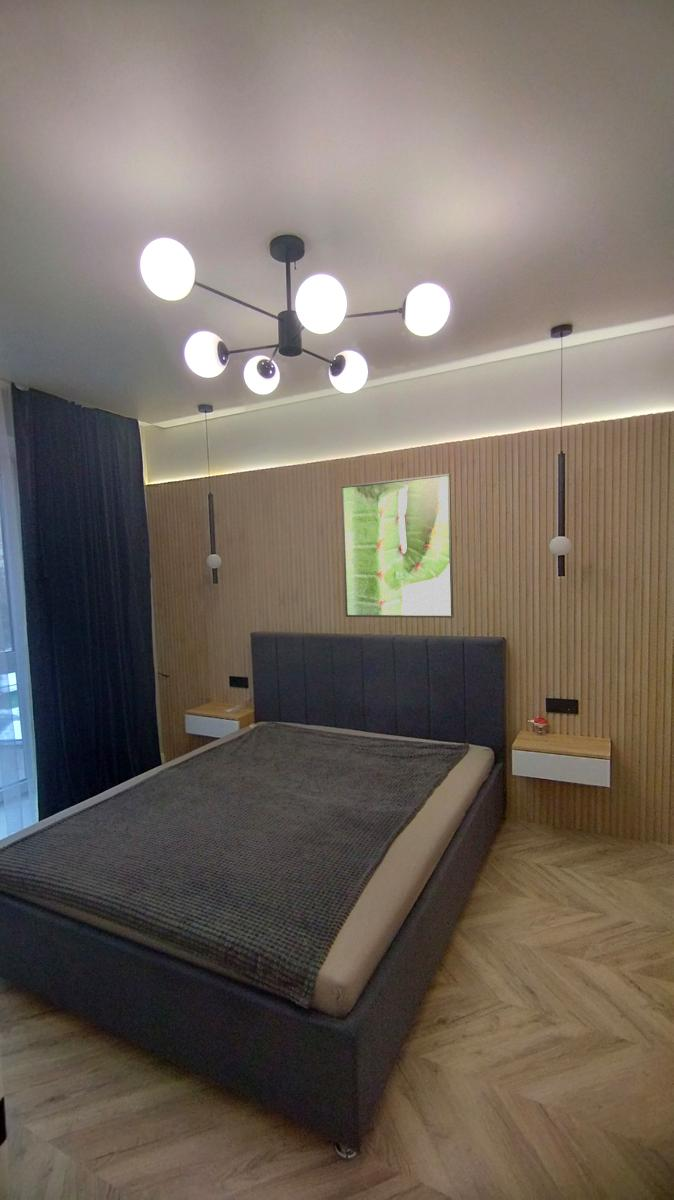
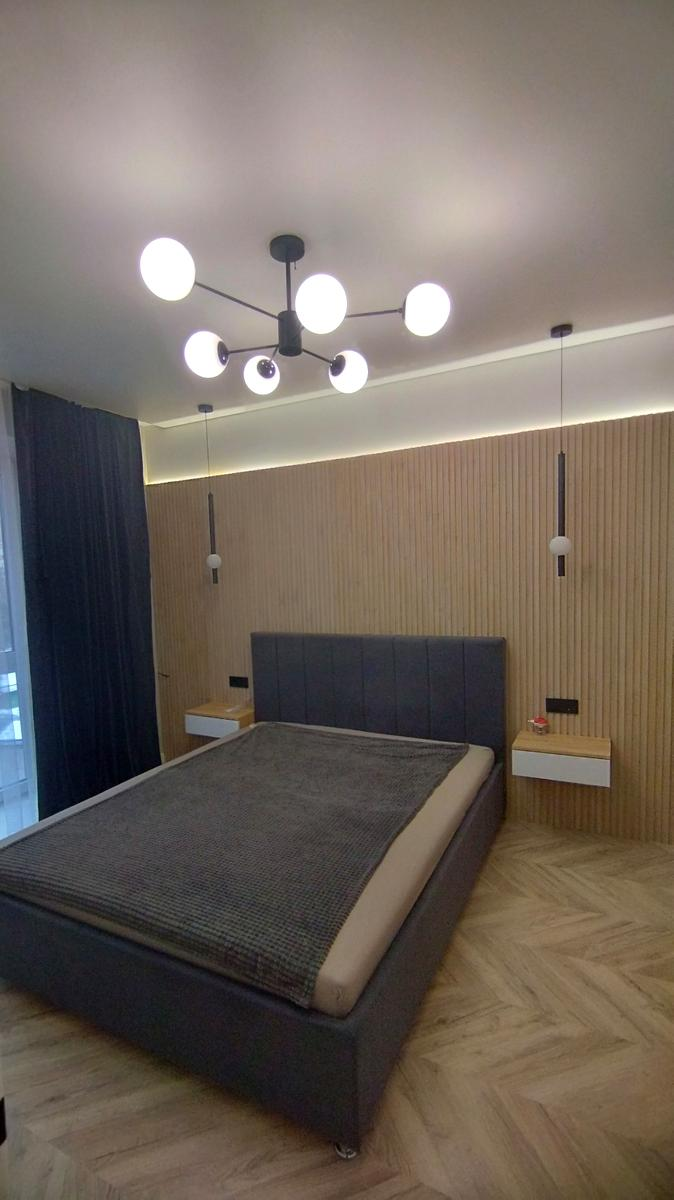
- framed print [340,473,455,619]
